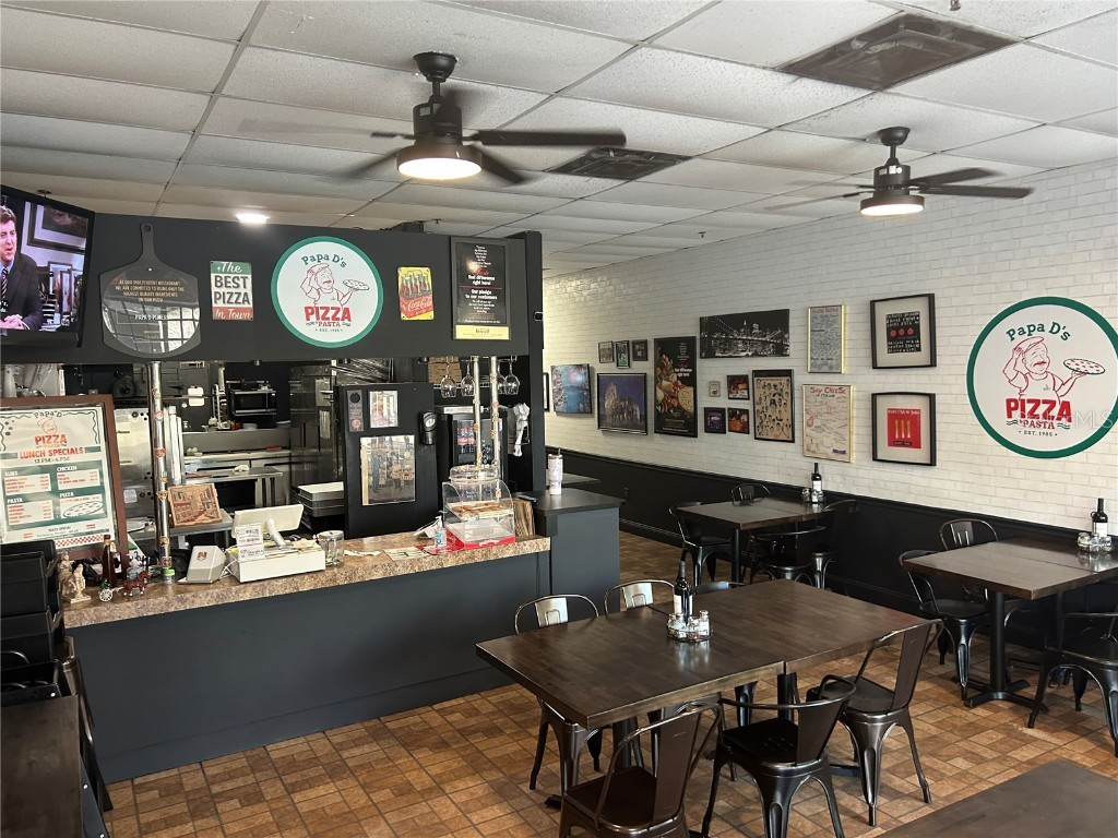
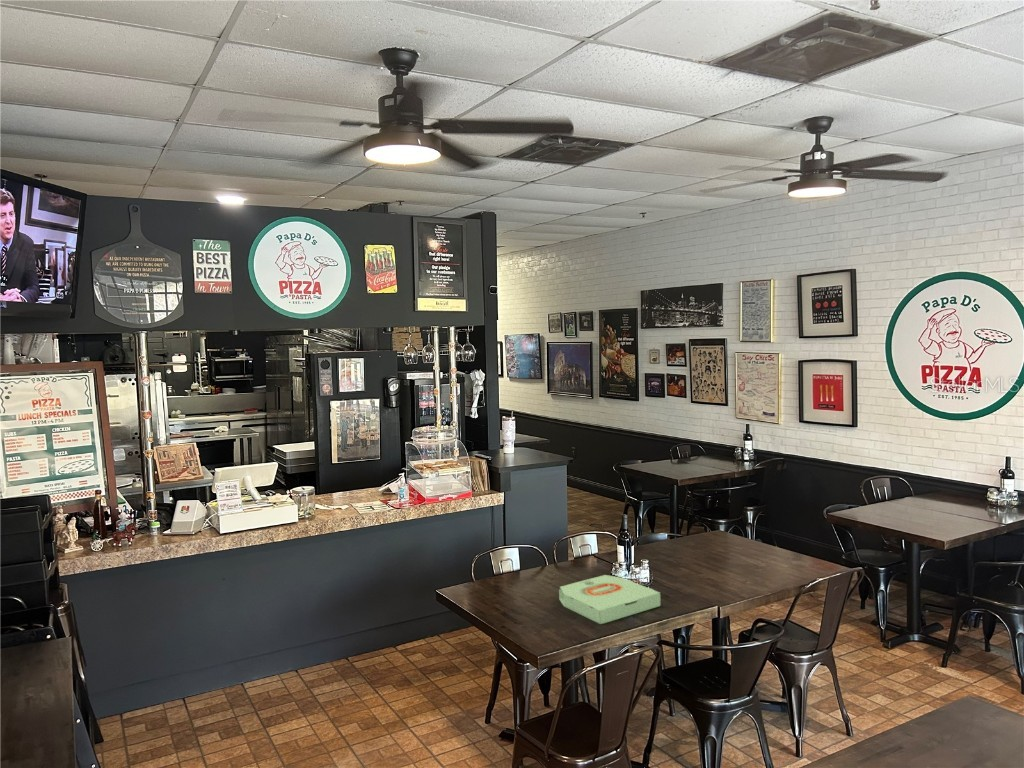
+ pizza box [558,574,662,625]
